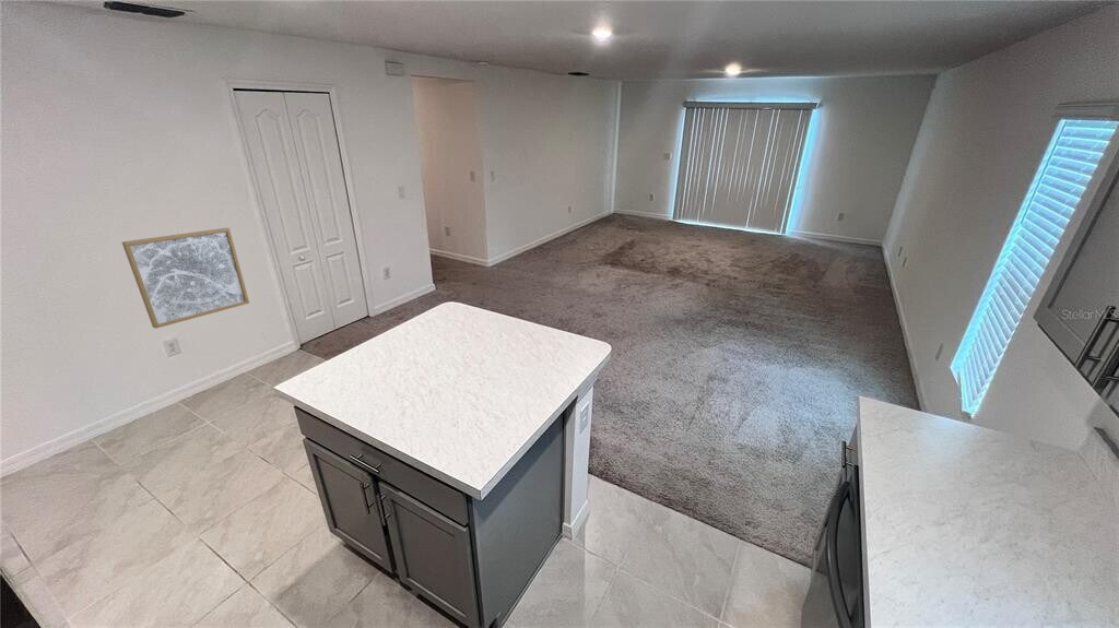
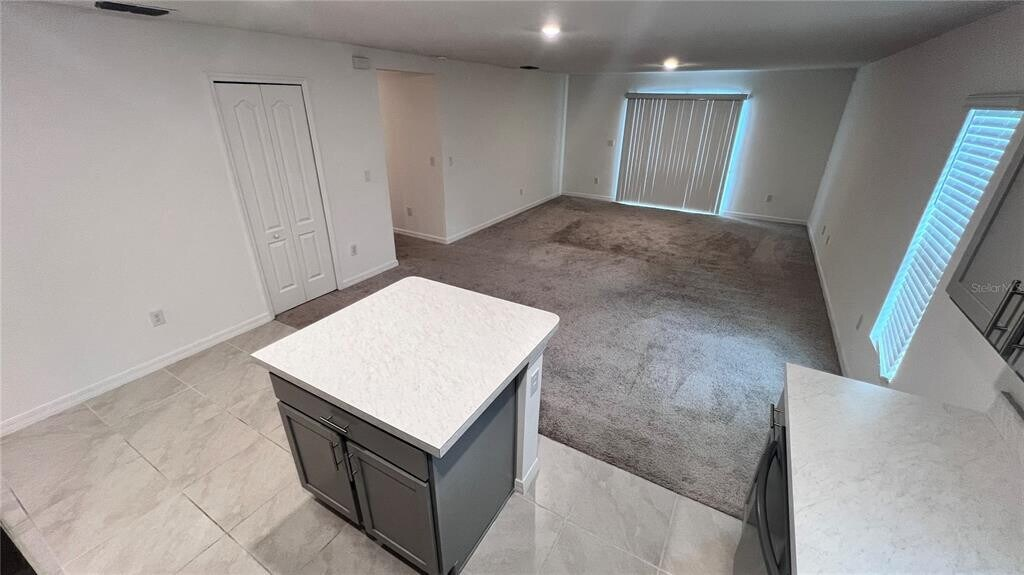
- wall art [121,227,250,330]
